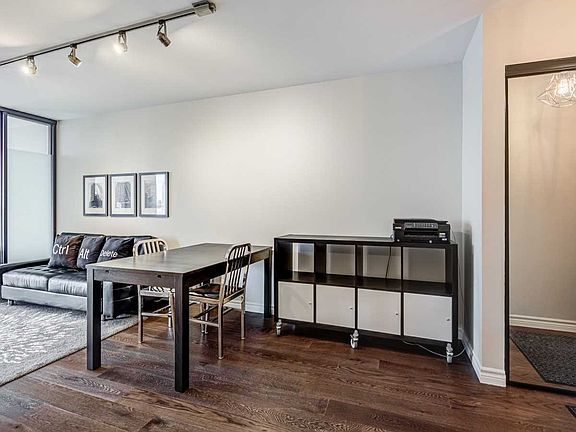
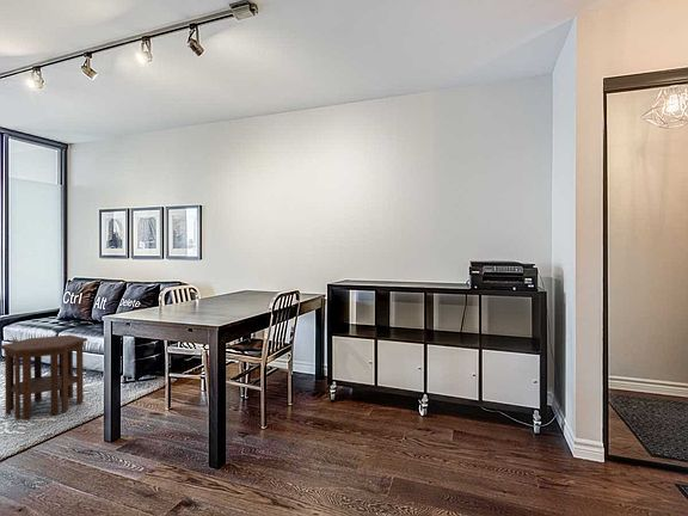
+ side table [0,334,88,420]
